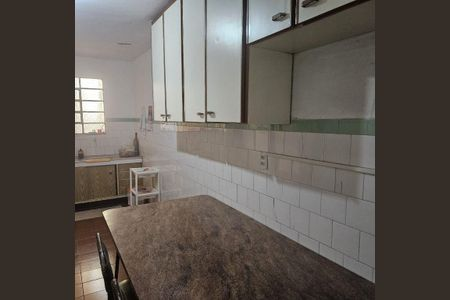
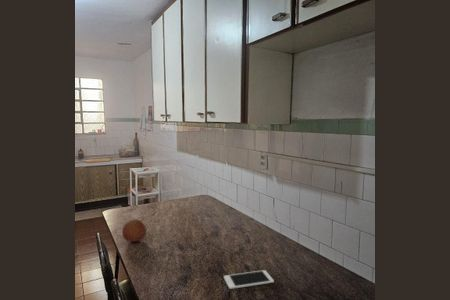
+ fruit [121,218,147,243]
+ cell phone [223,269,275,290]
